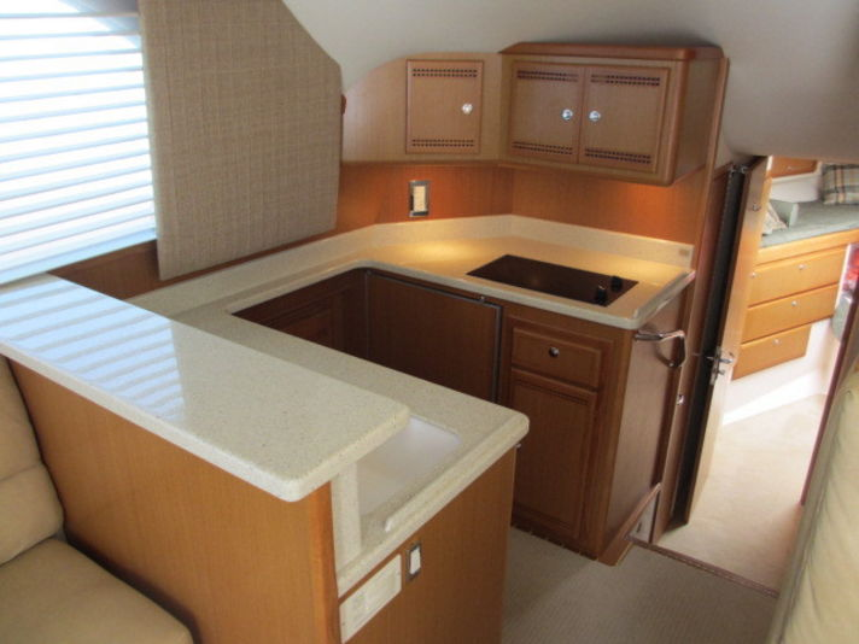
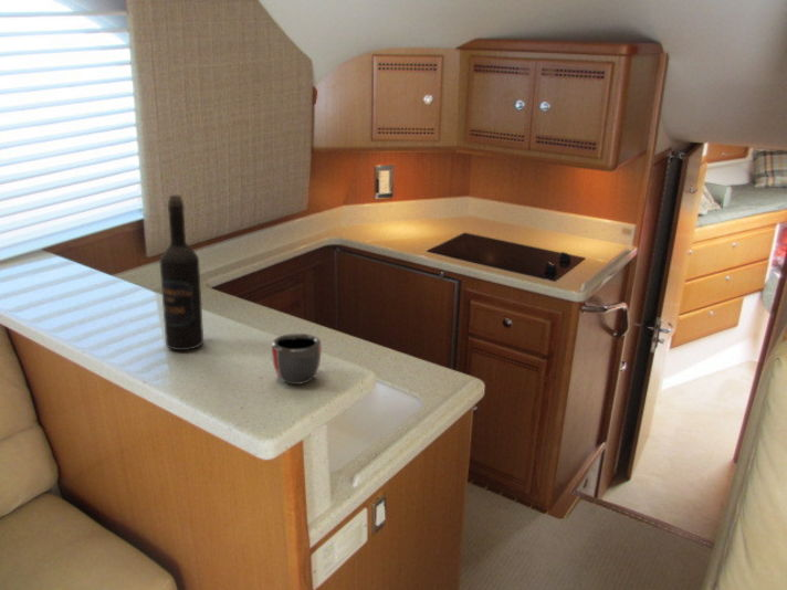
+ mug [271,333,323,386]
+ wine bottle [158,193,204,351]
